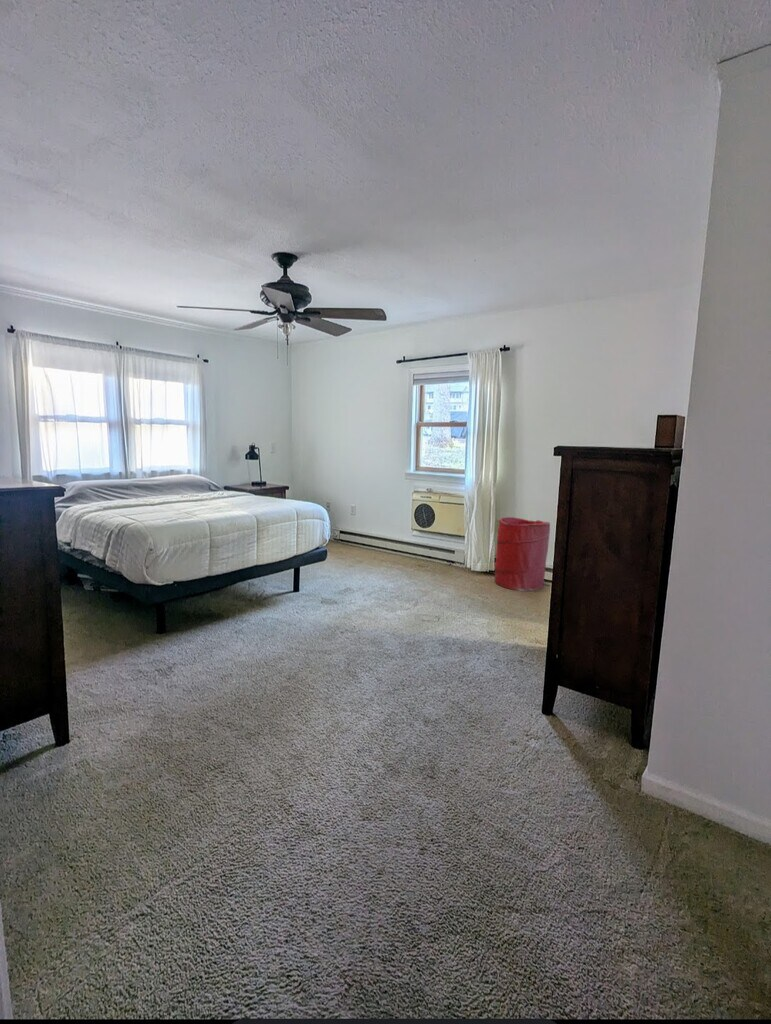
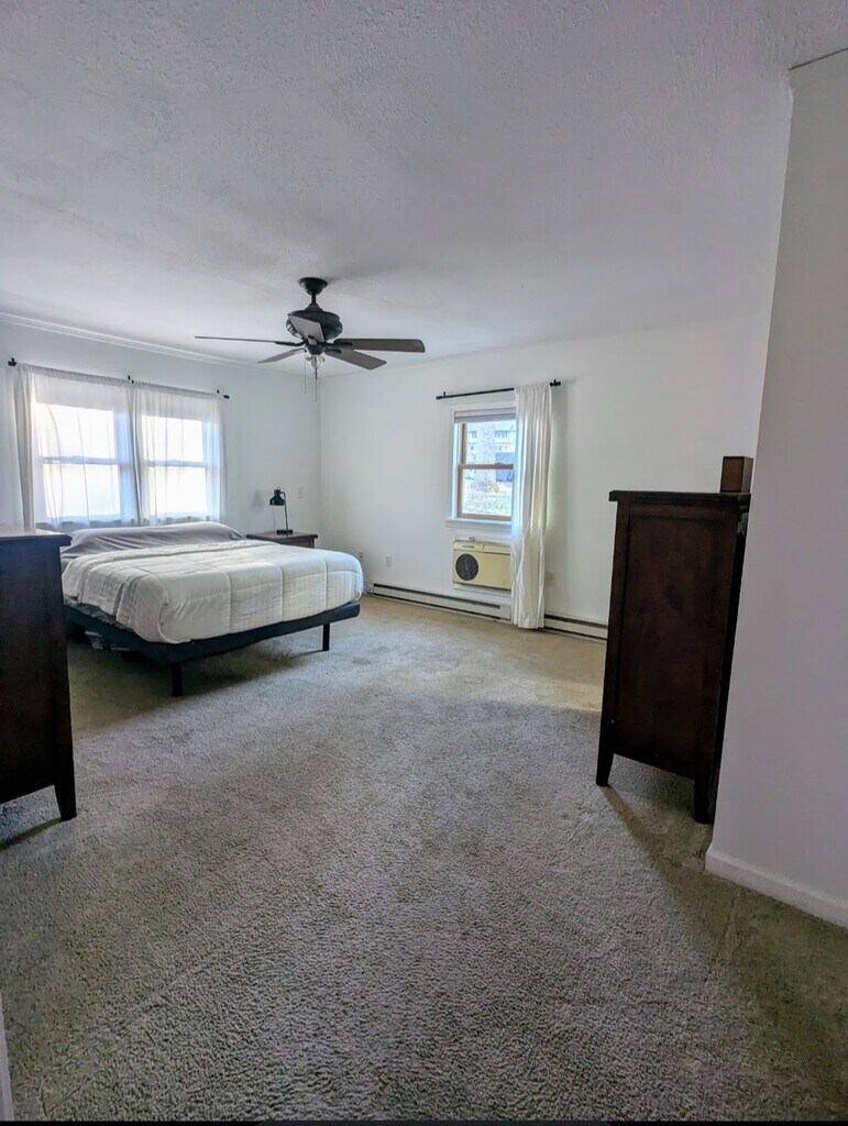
- laundry hamper [494,516,551,592]
